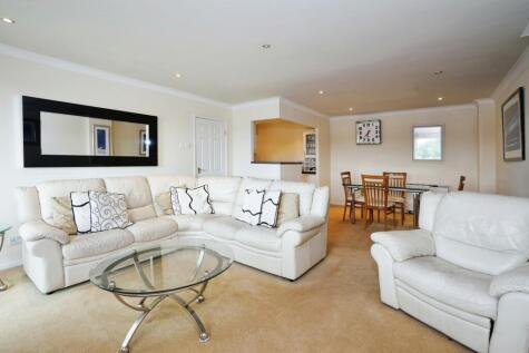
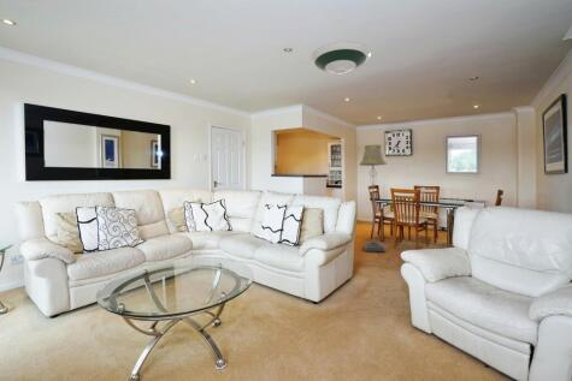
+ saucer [309,41,372,75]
+ floor lamp [358,144,388,252]
